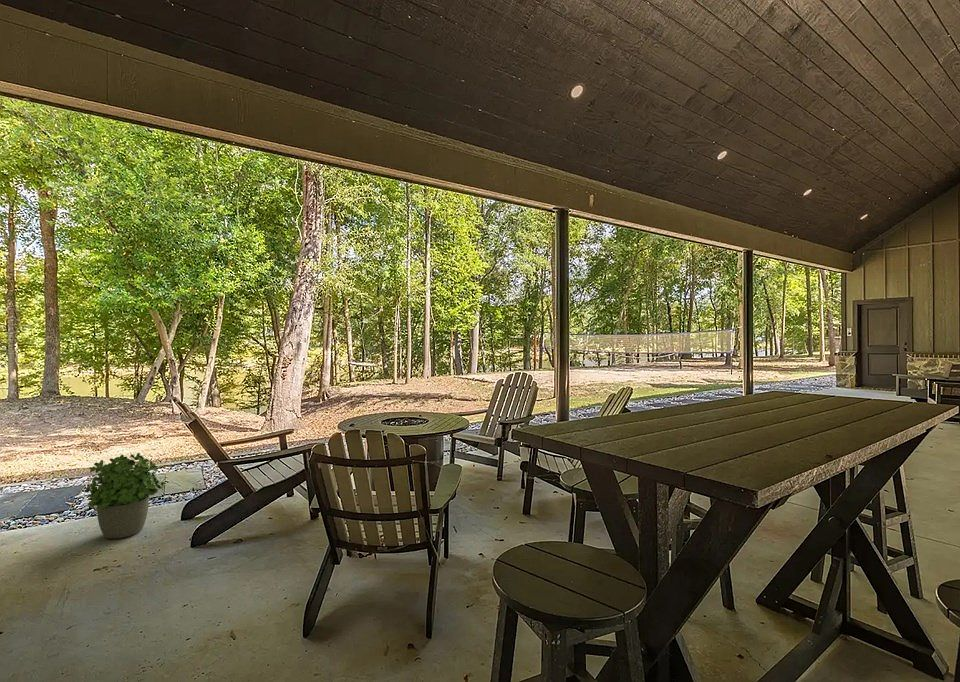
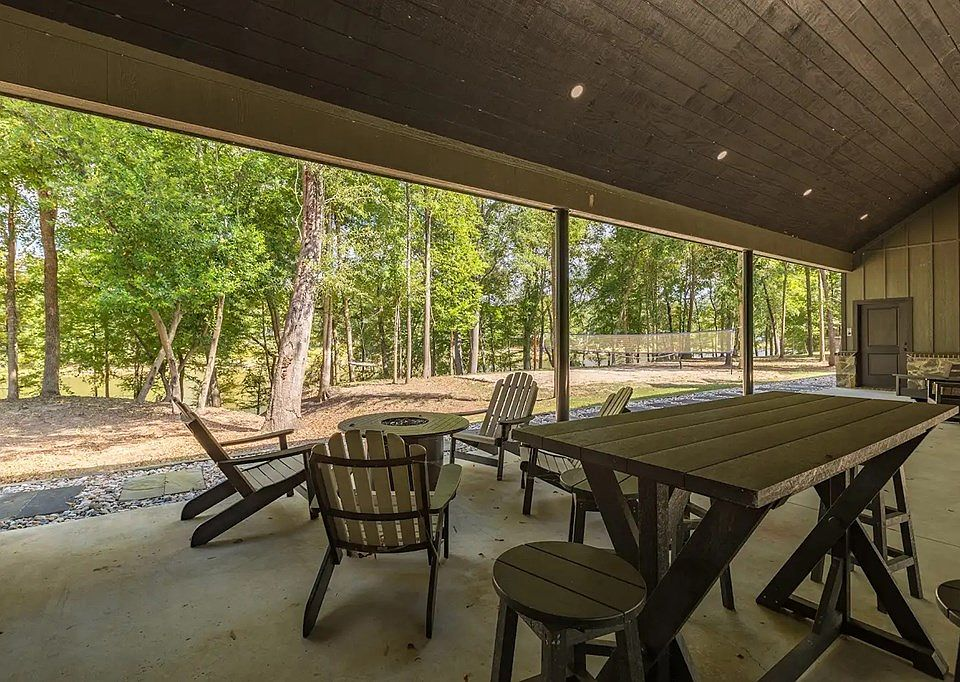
- potted plant [82,452,165,540]
